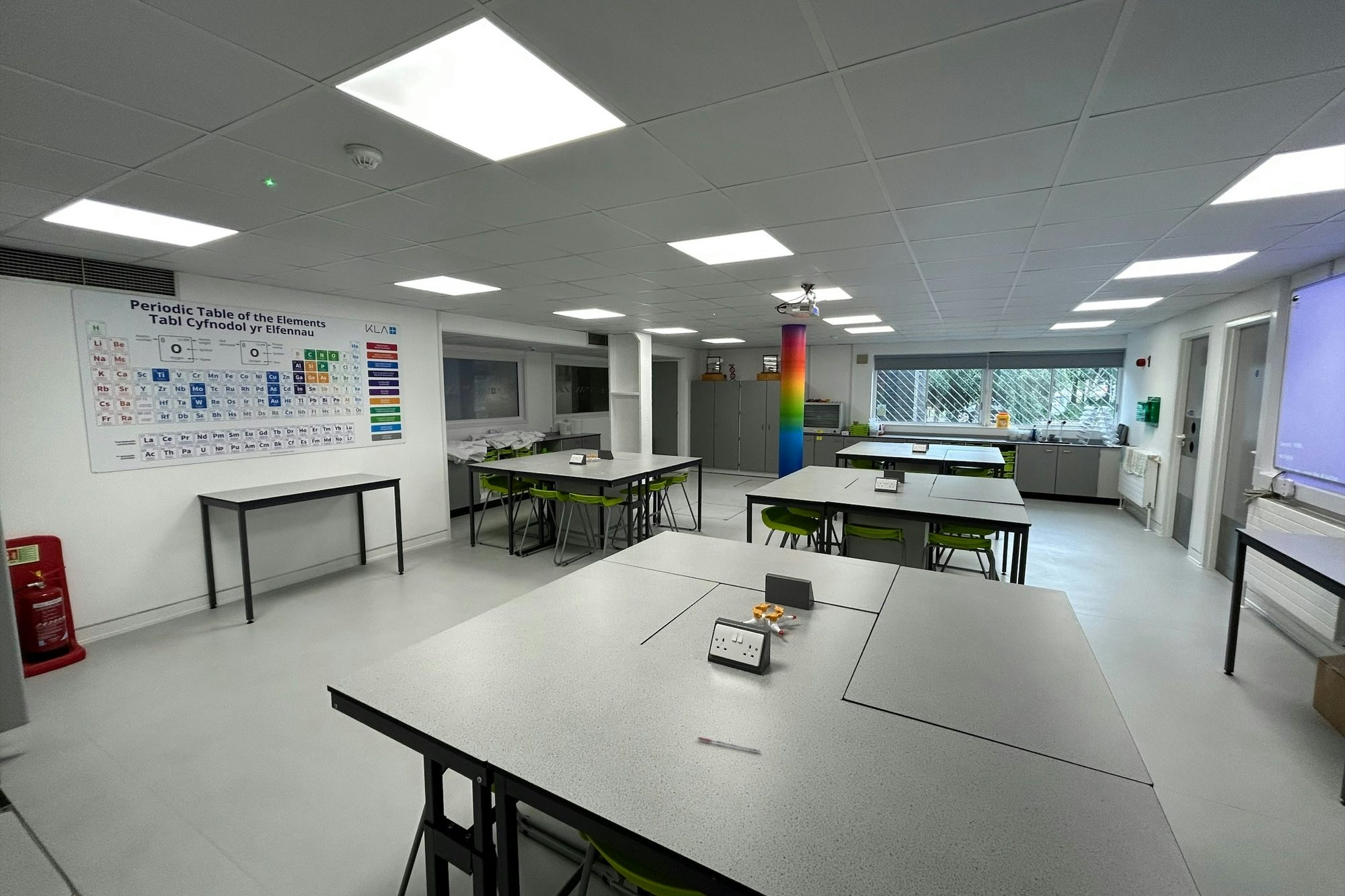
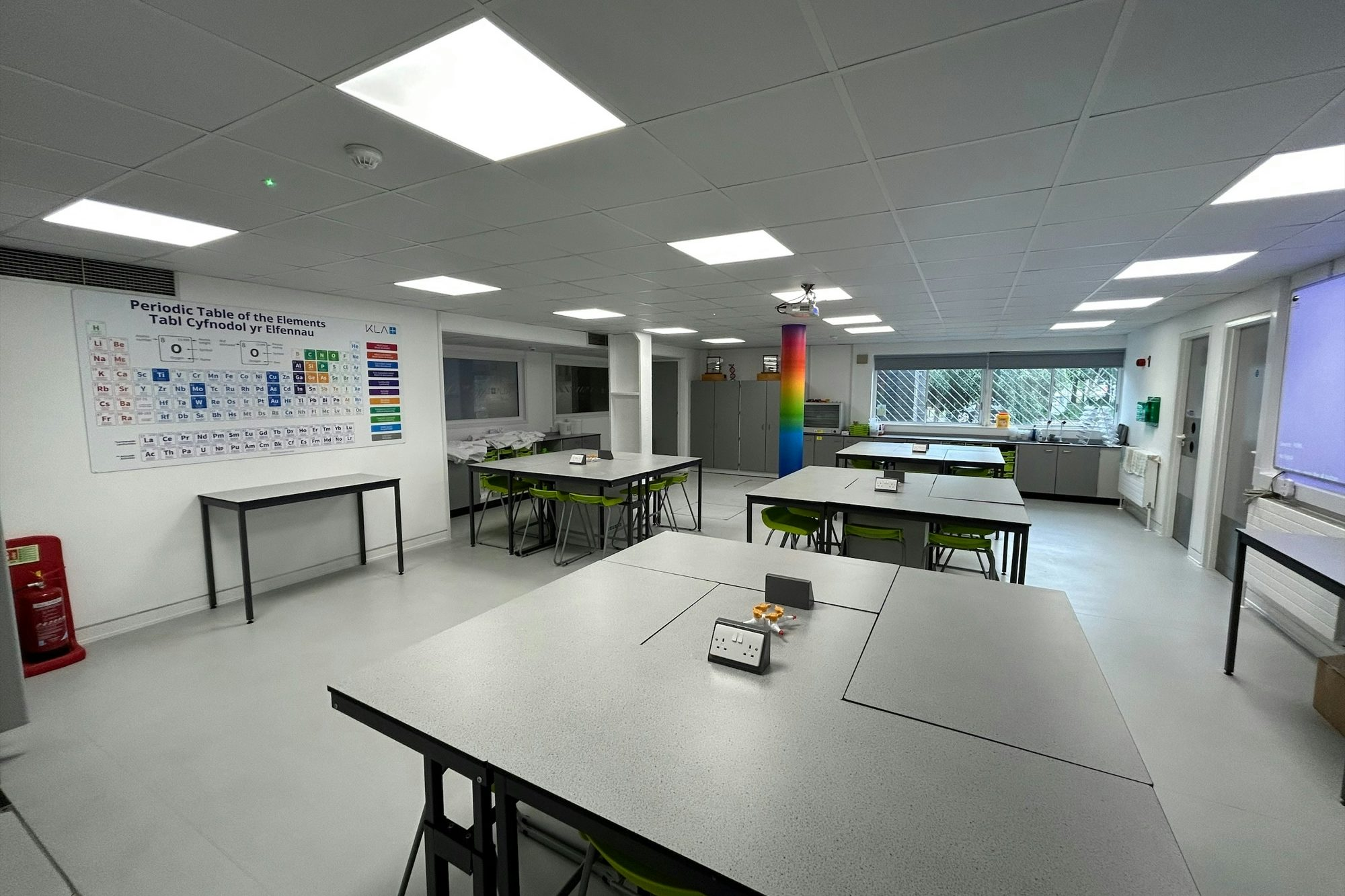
- pen [697,737,761,753]
